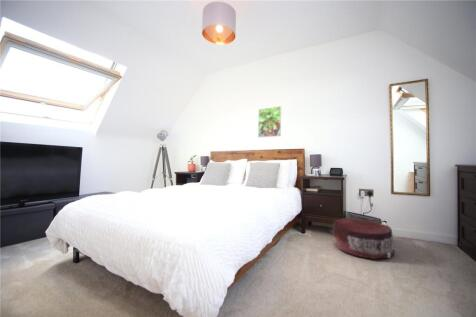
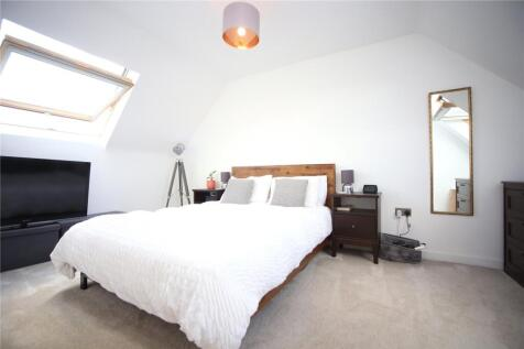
- pouf [331,217,396,260]
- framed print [257,105,282,138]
